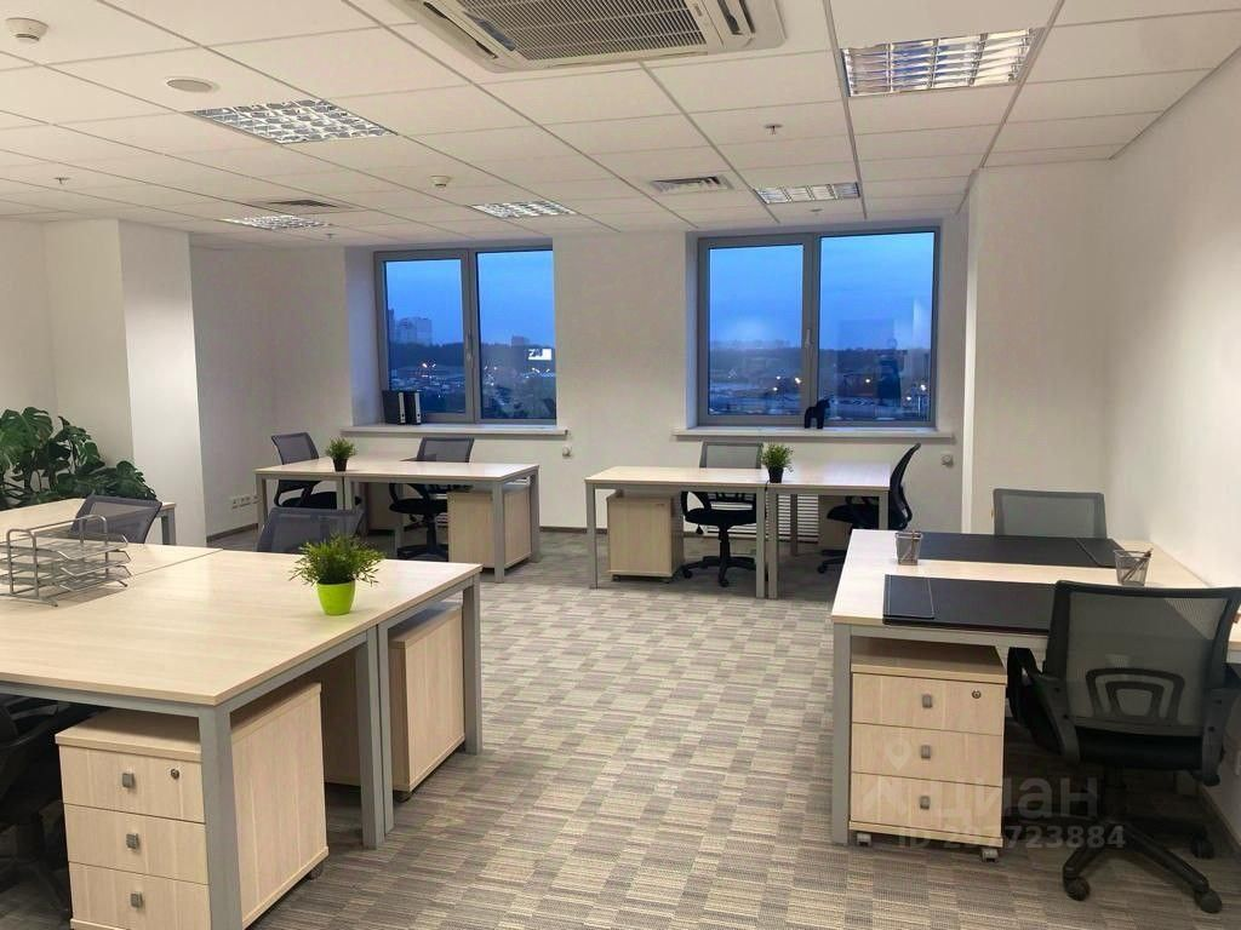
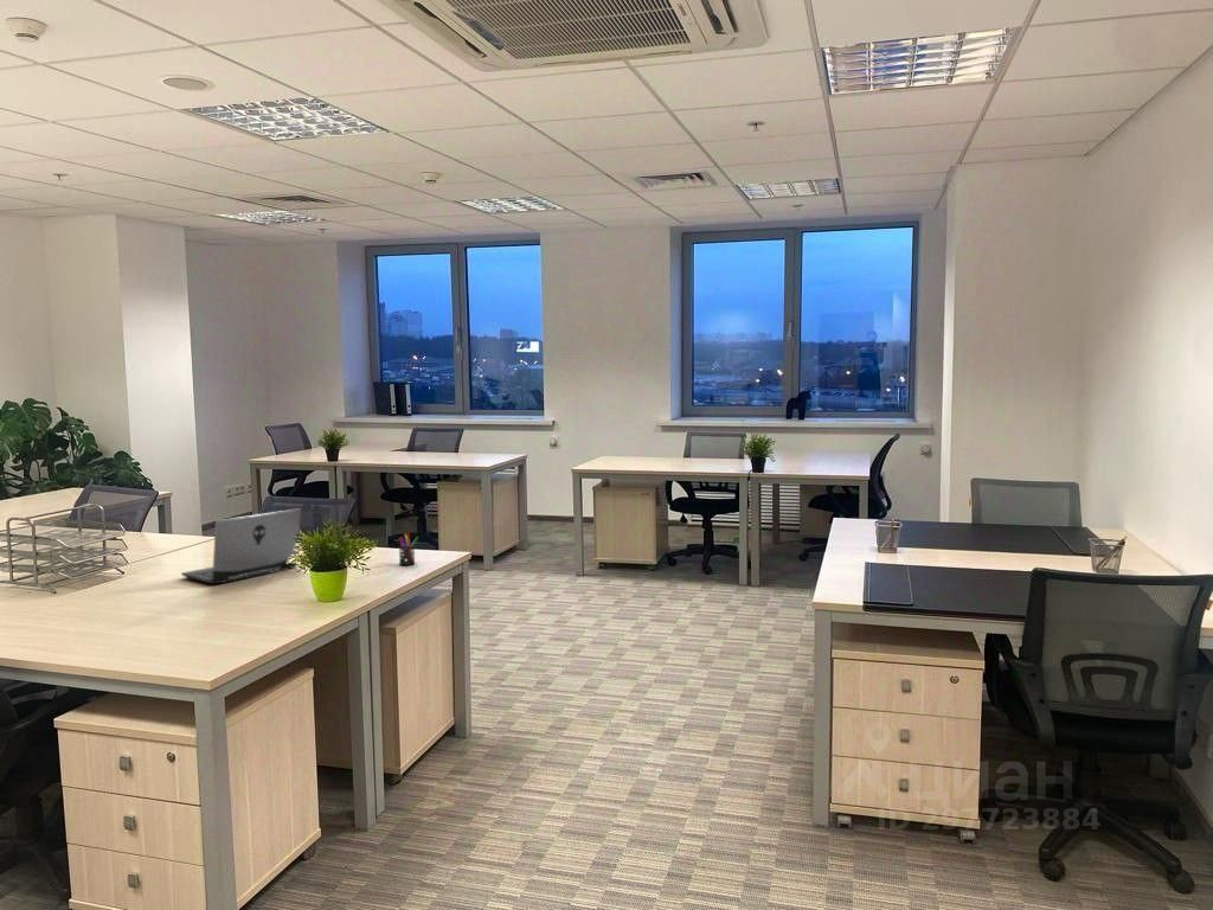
+ laptop [180,507,302,585]
+ pen holder [398,532,419,566]
